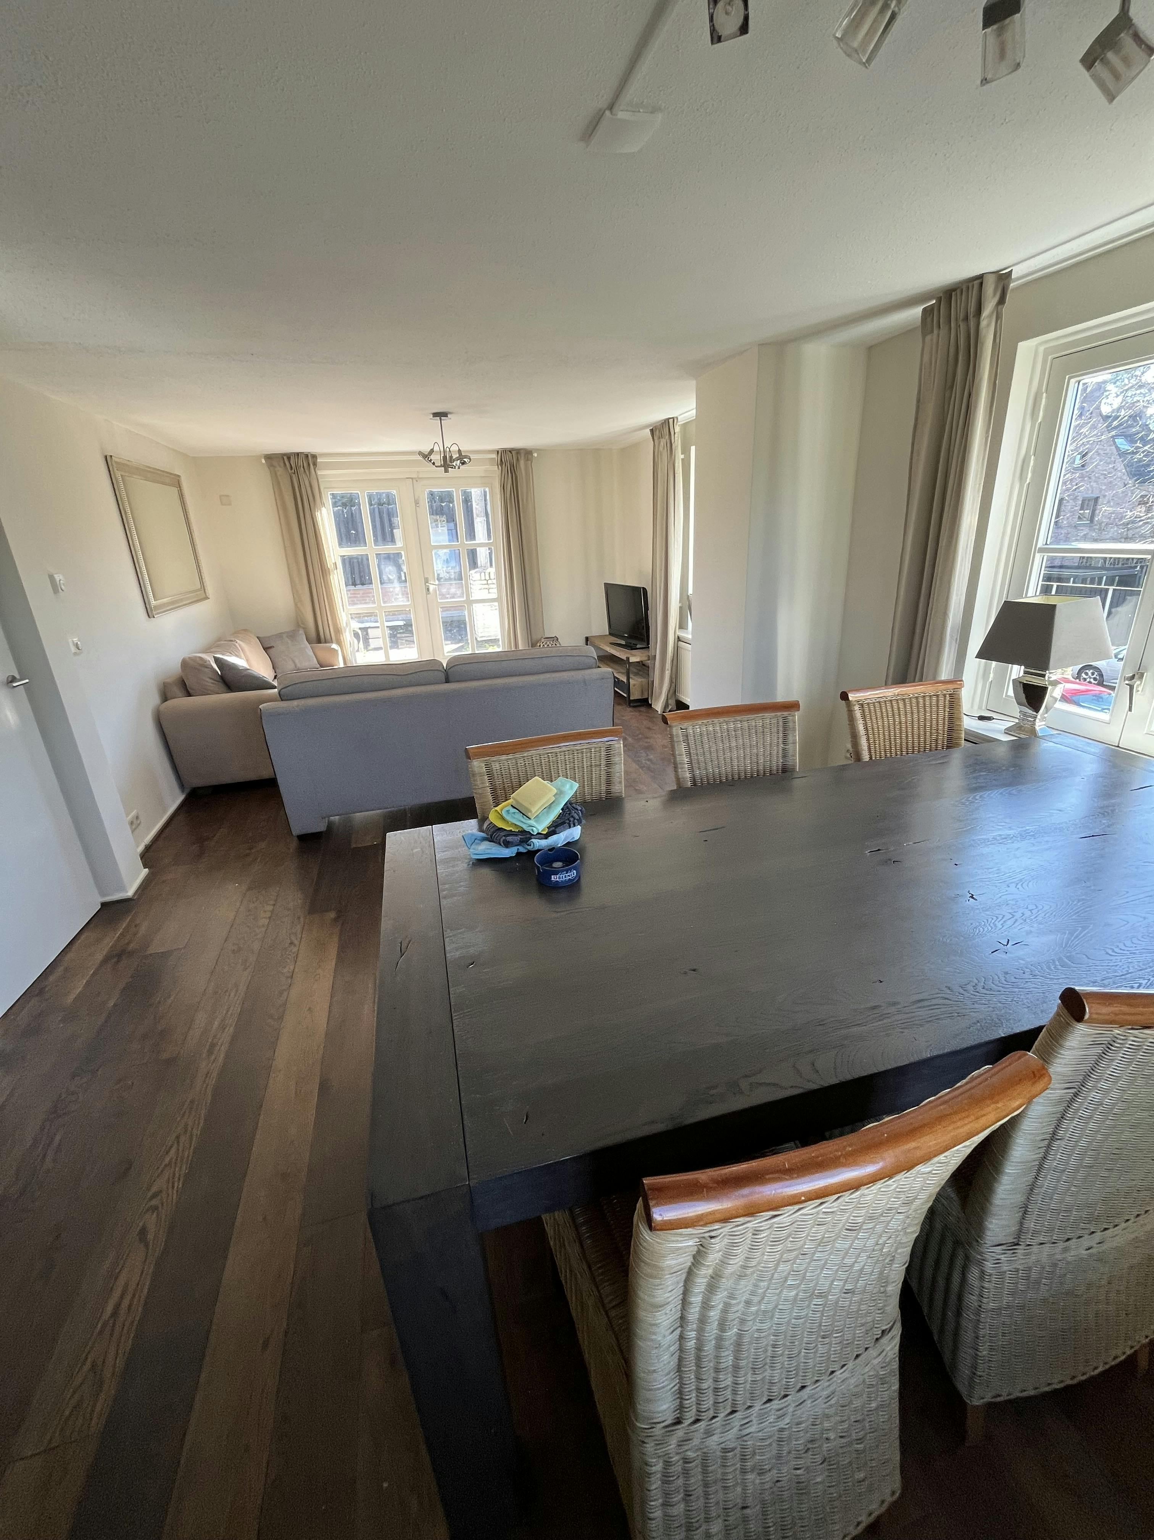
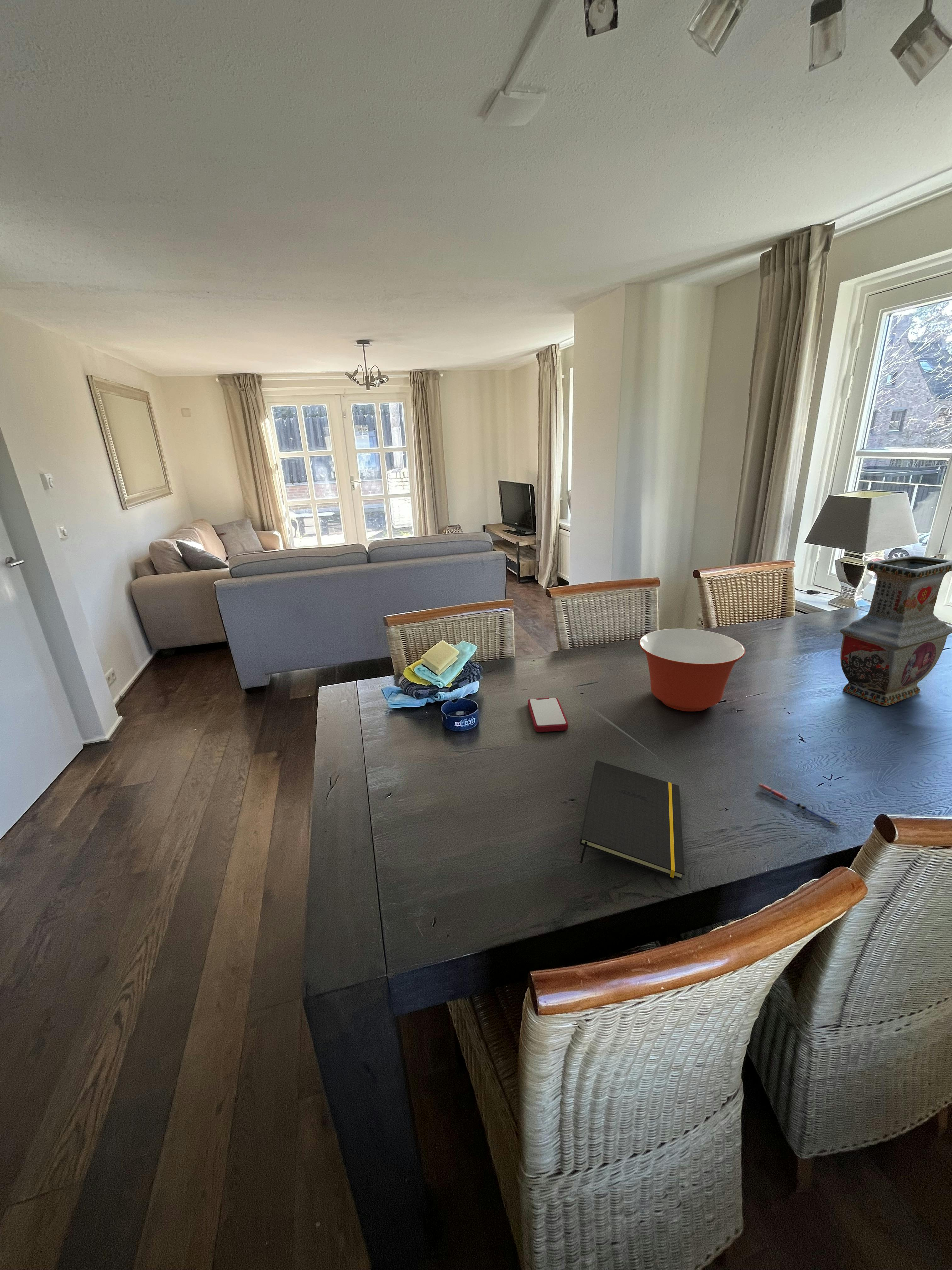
+ notepad [579,760,685,881]
+ mixing bowl [639,628,745,712]
+ vase [840,555,952,706]
+ smartphone [527,697,569,732]
+ pen [757,783,840,828]
